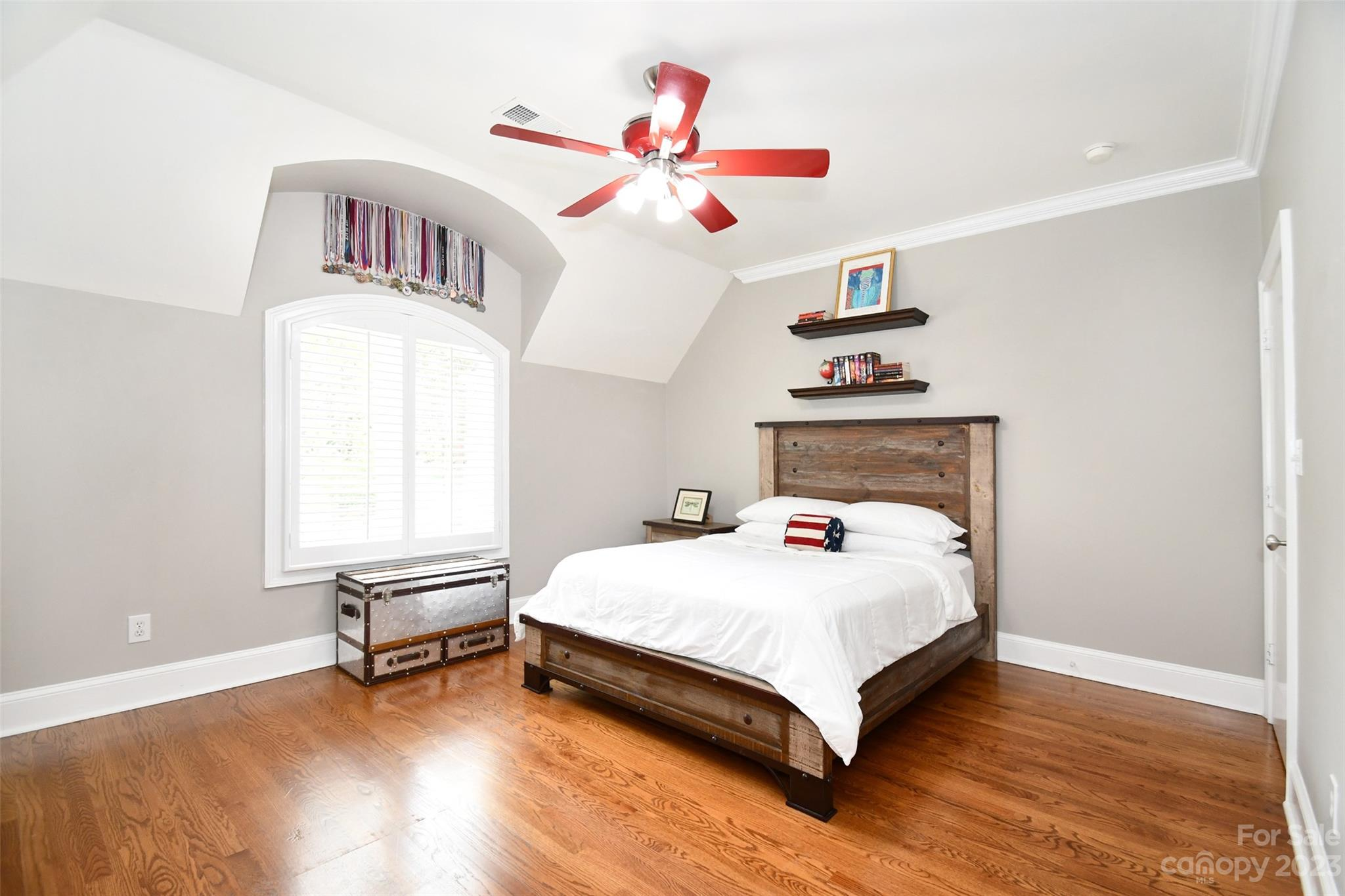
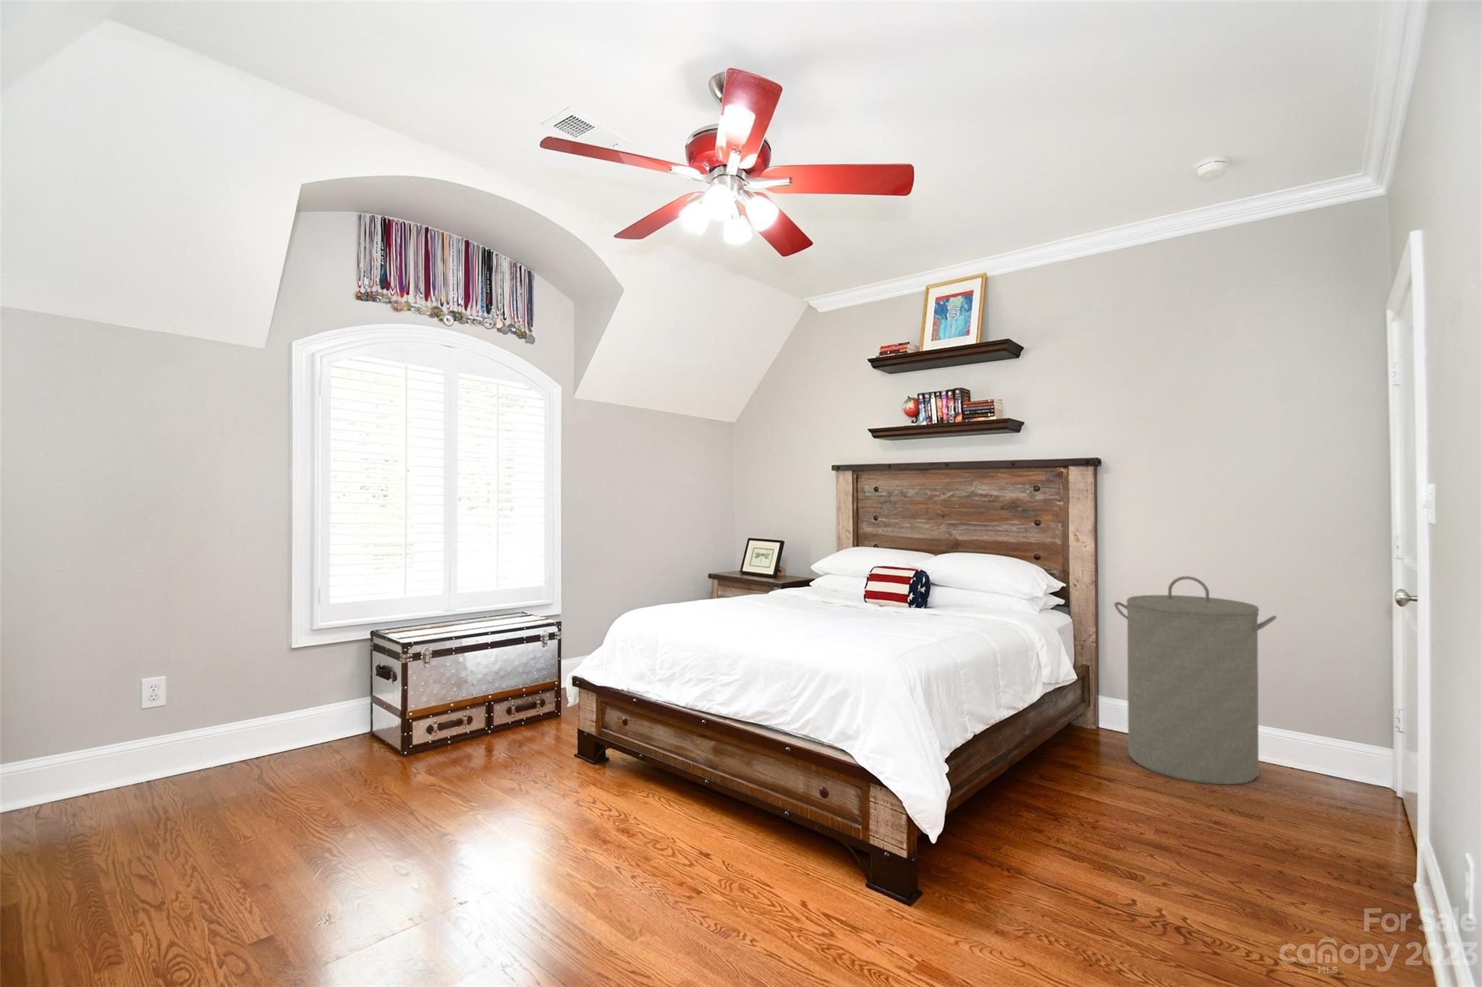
+ laundry hamper [1114,576,1277,785]
